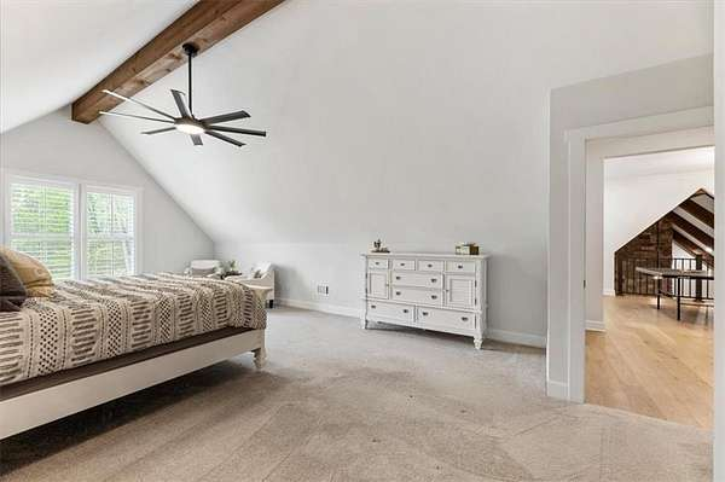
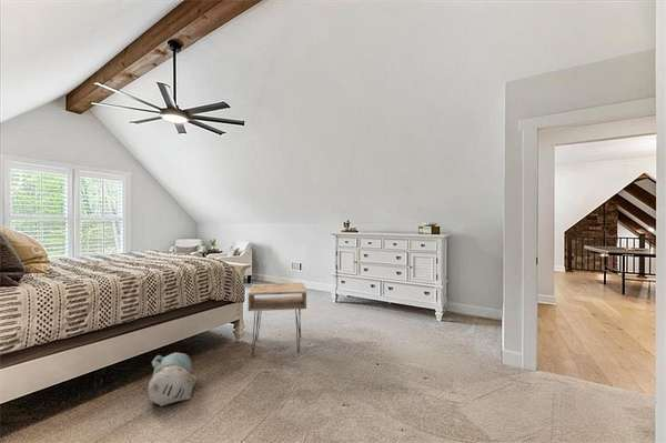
+ nightstand [248,282,307,356]
+ plush toy [148,352,198,407]
